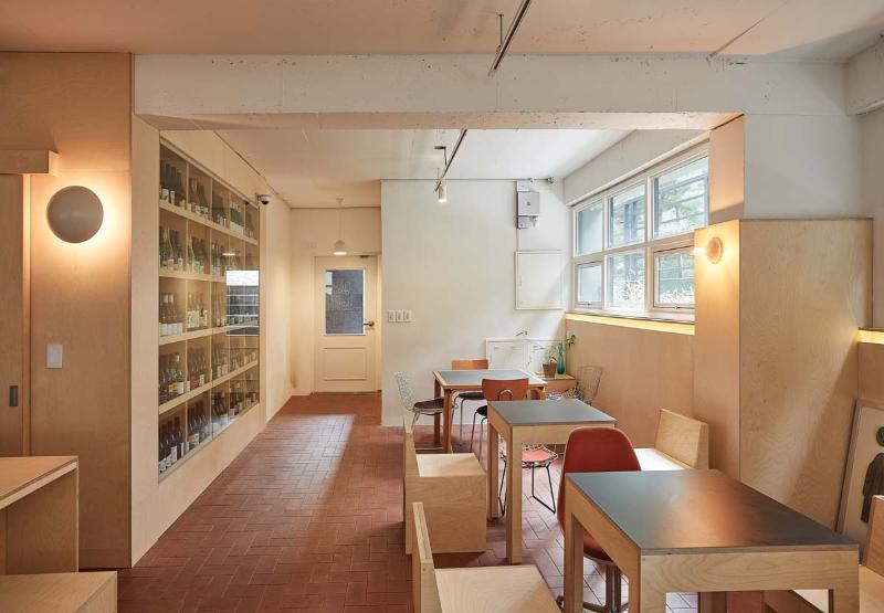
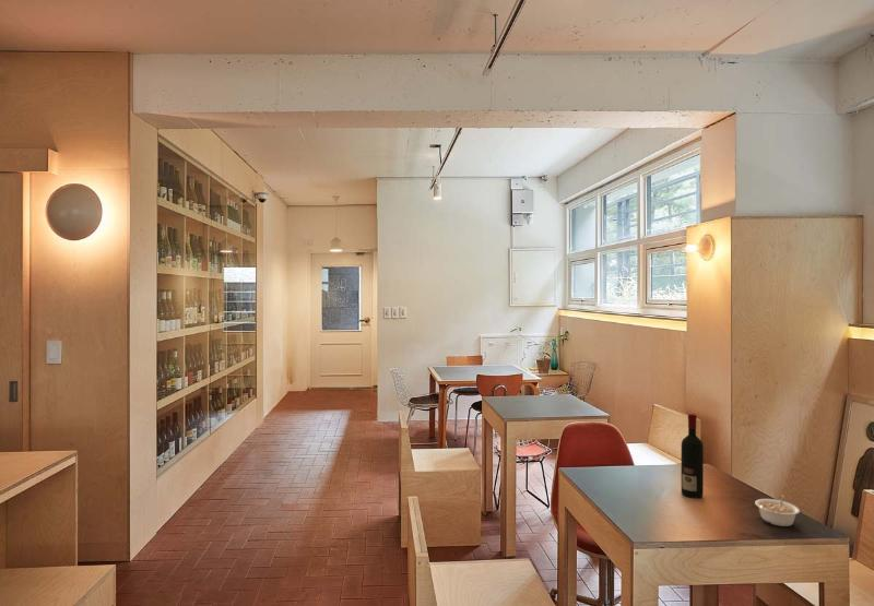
+ legume [754,495,801,527]
+ alcohol [681,413,705,499]
